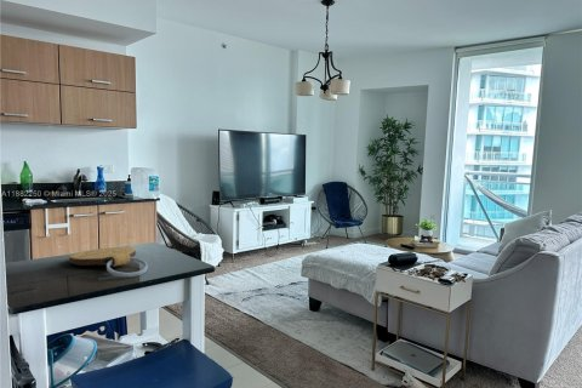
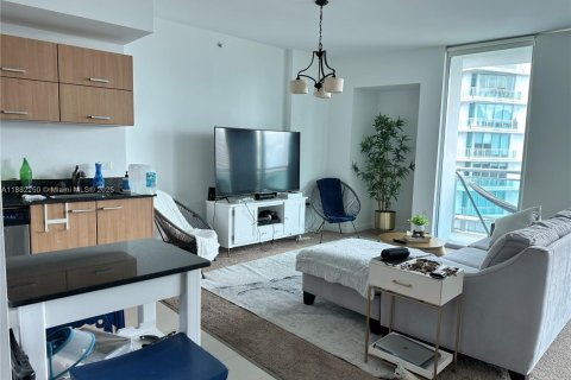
- key chain [68,246,149,278]
